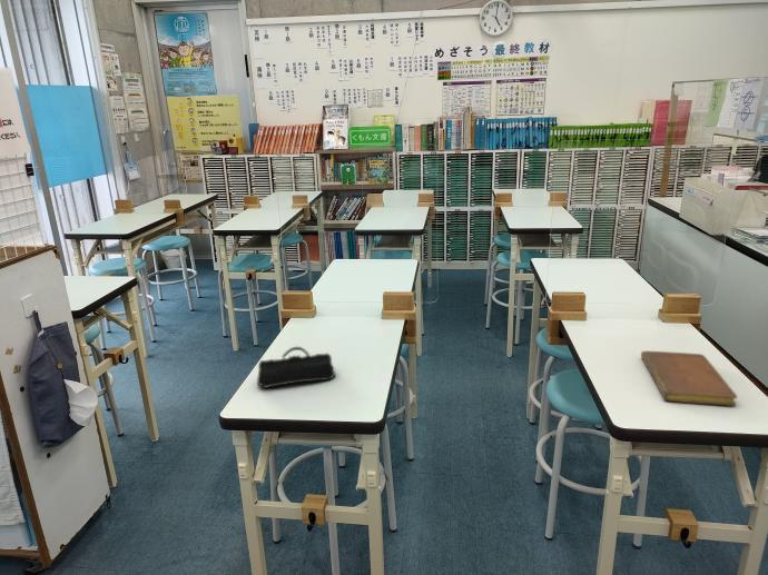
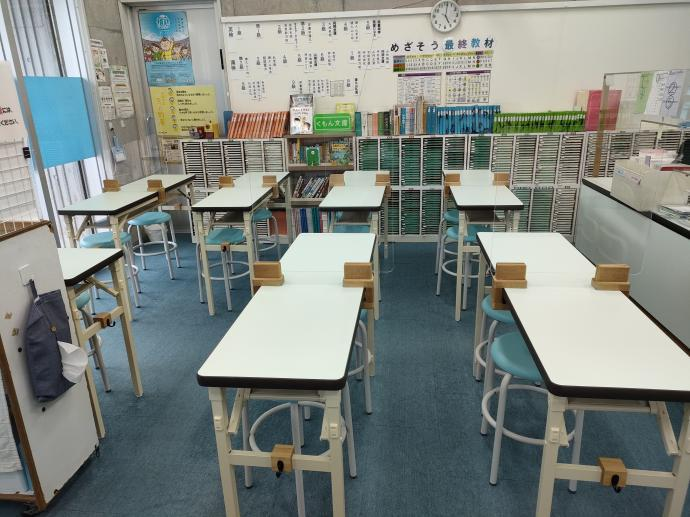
- pencil case [256,346,336,389]
- notebook [640,350,738,406]
